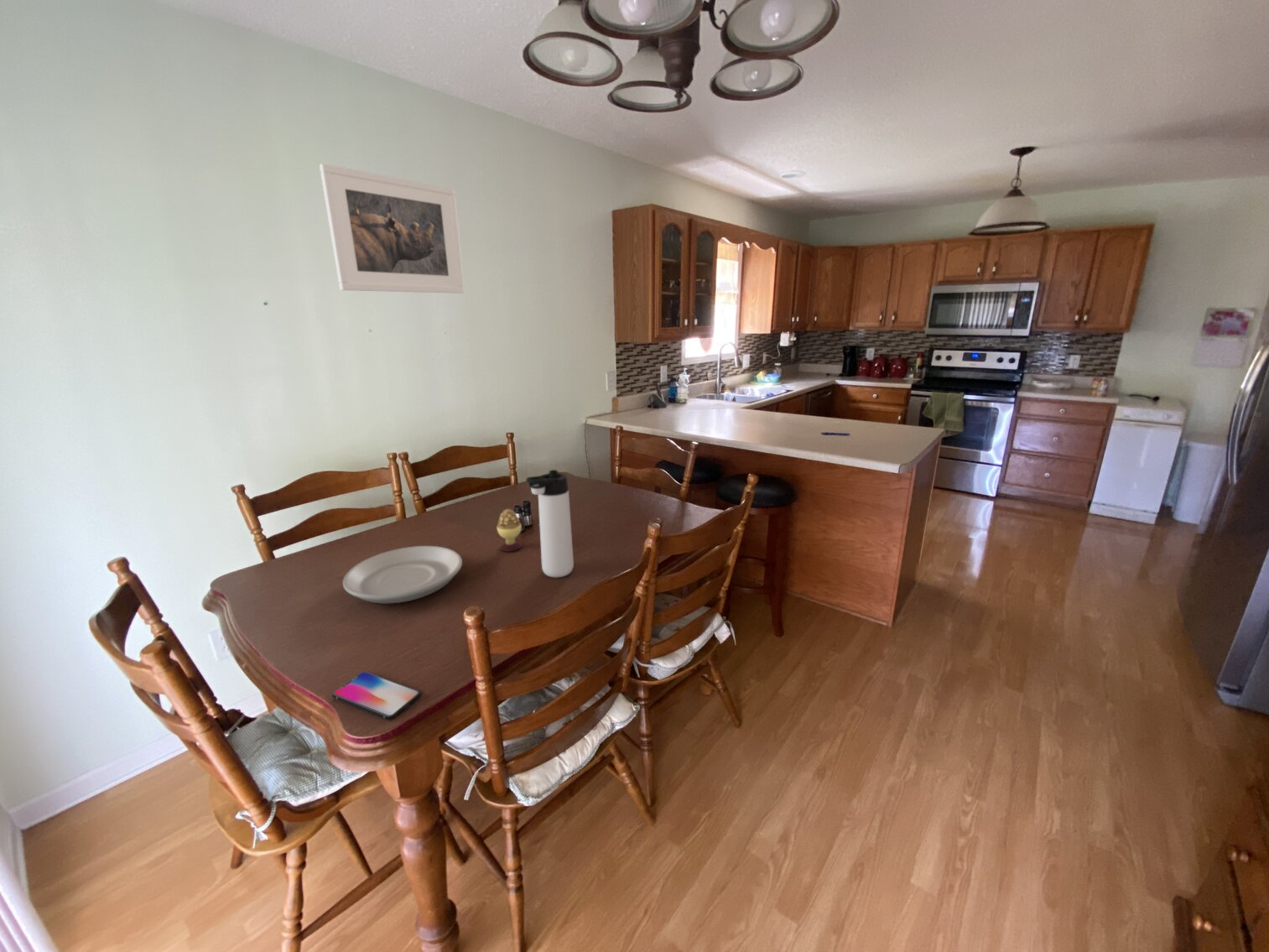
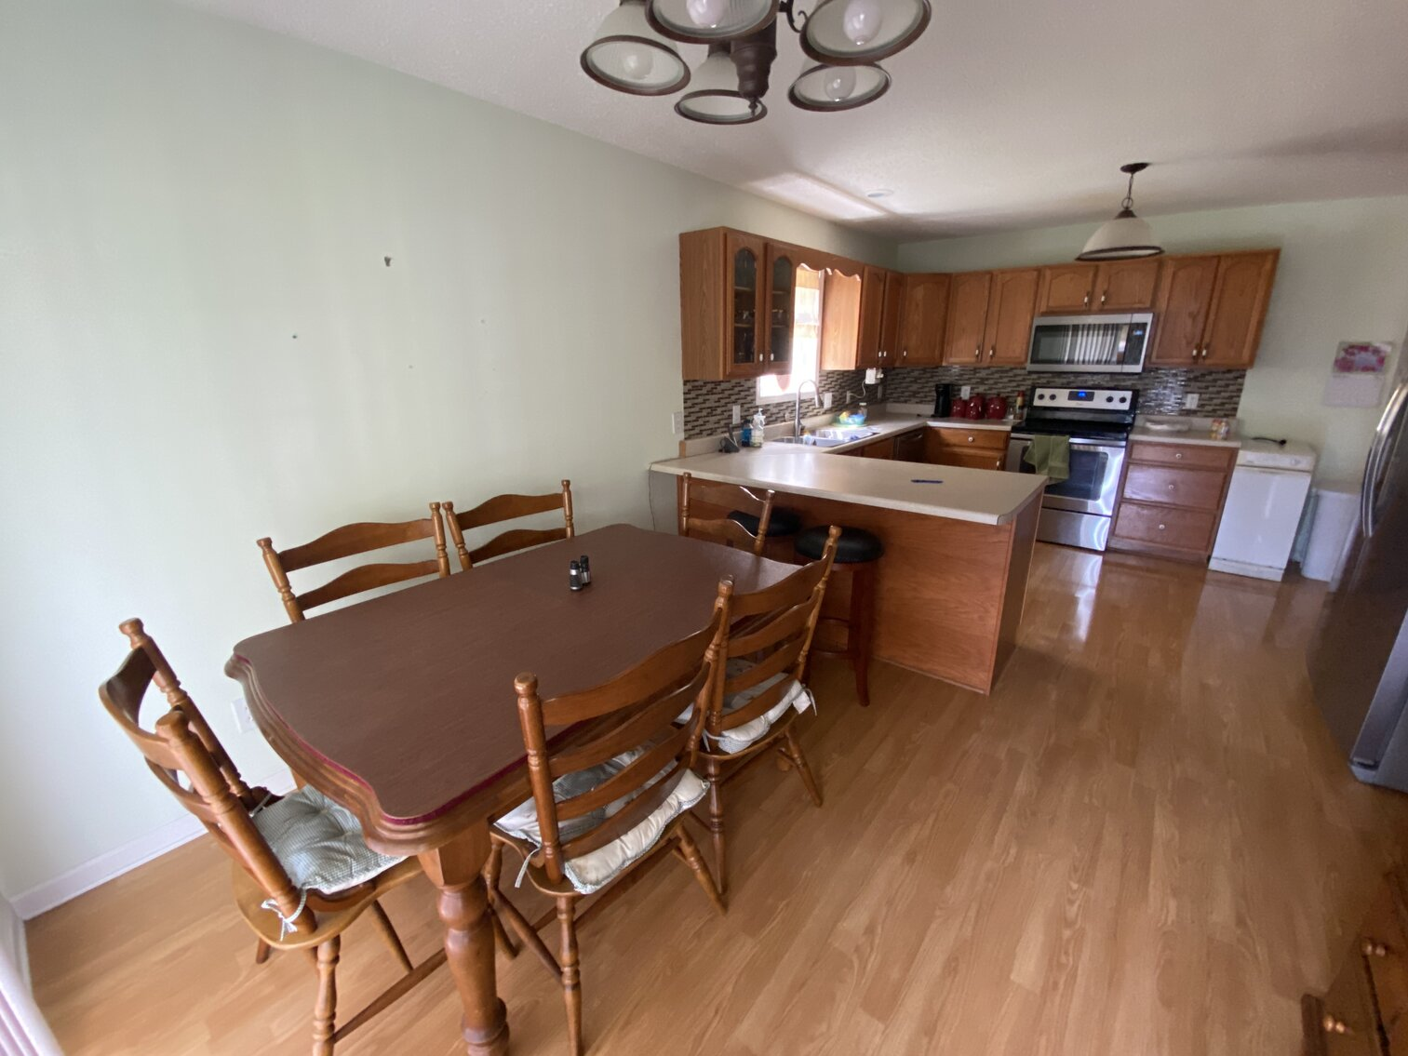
- smartphone [331,671,421,721]
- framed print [319,163,465,294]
- thermos bottle [525,469,575,578]
- plate [342,545,463,604]
- decorative egg [497,508,523,553]
